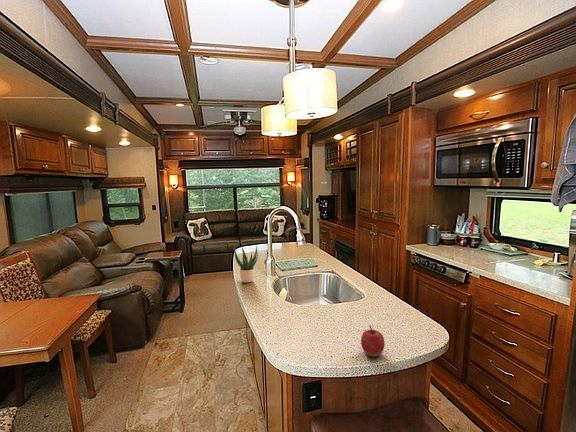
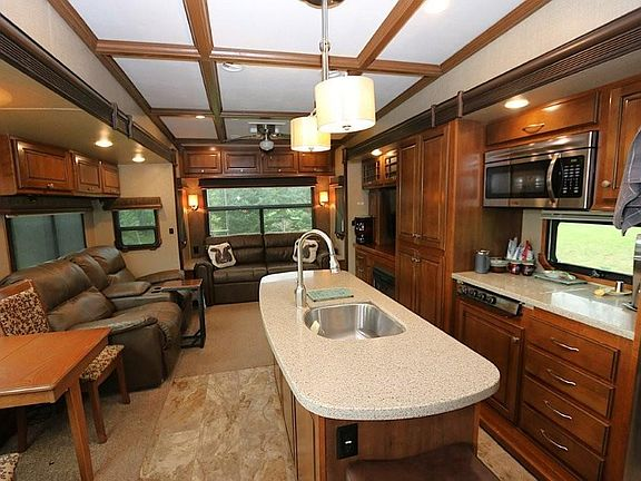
- apple [360,324,386,358]
- potted plant [233,244,259,283]
